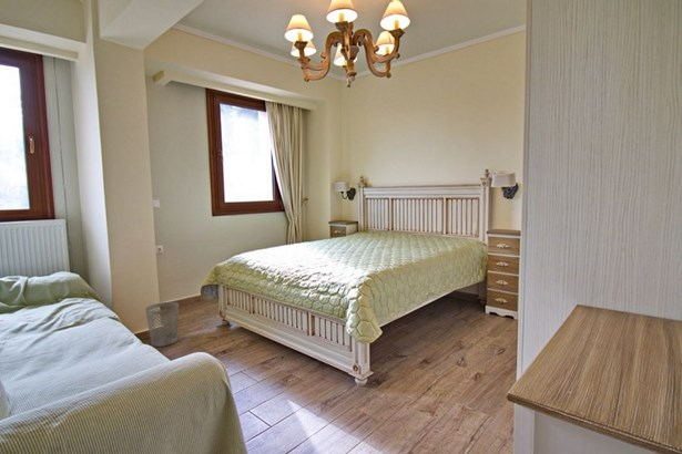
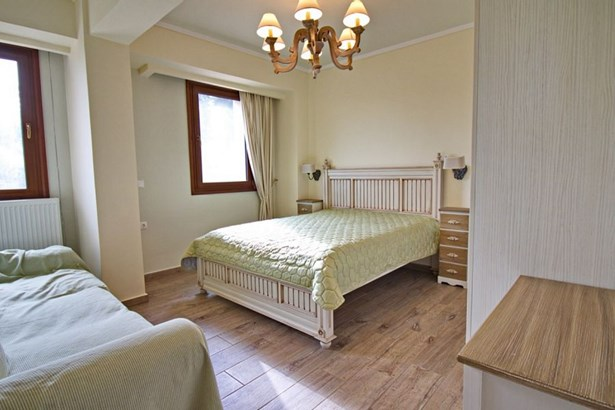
- wastebasket [144,301,180,348]
